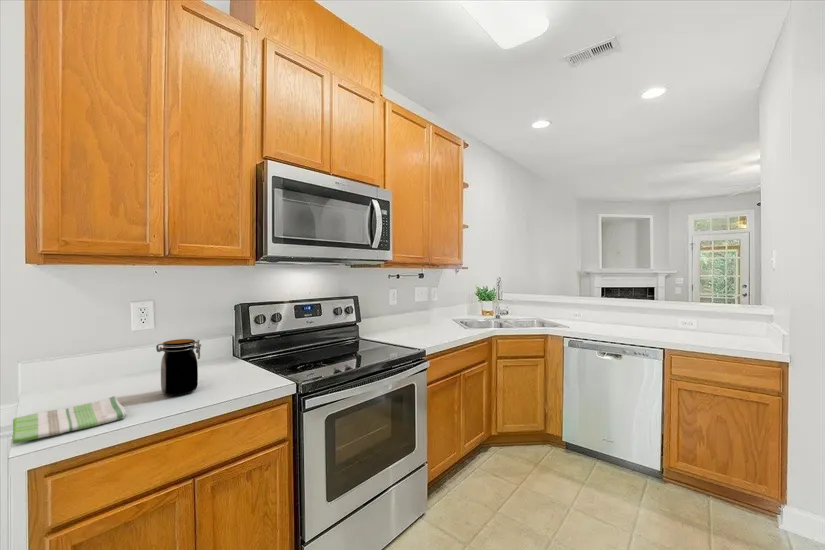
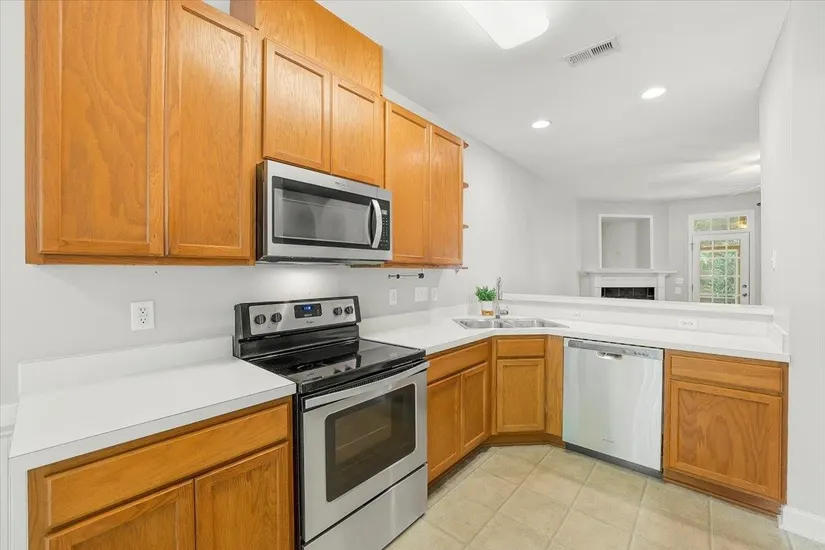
- jar [155,338,202,397]
- dish towel [11,395,128,445]
